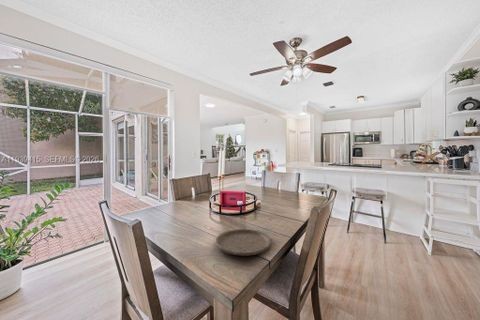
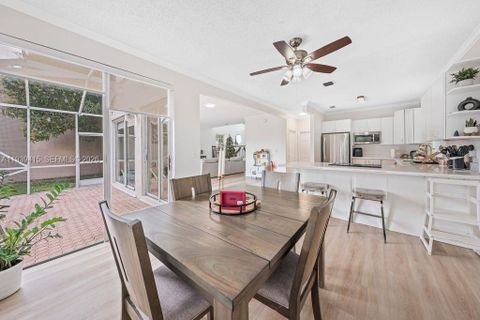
- plate [214,228,273,257]
